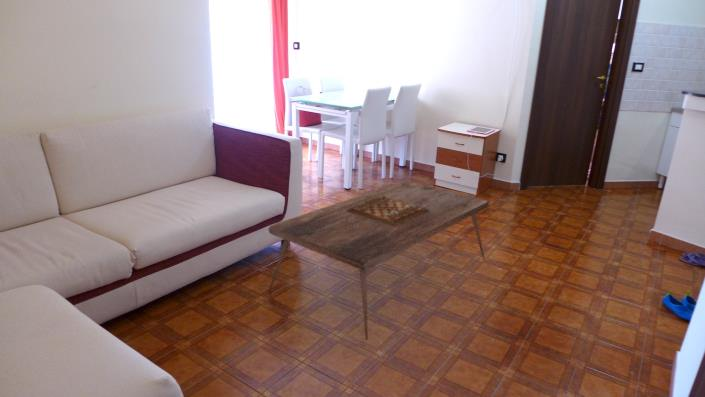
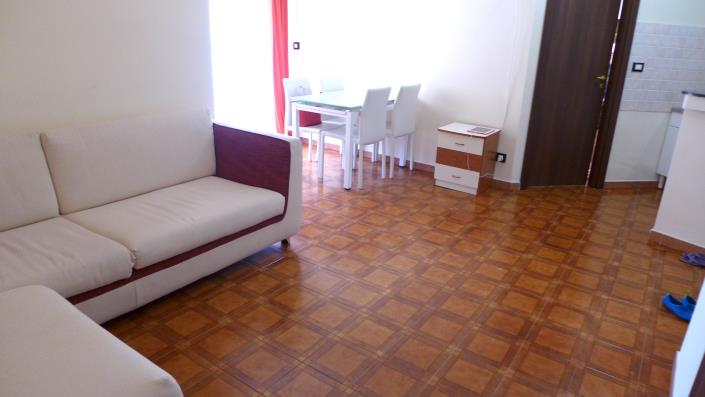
- coffee table [268,180,490,341]
